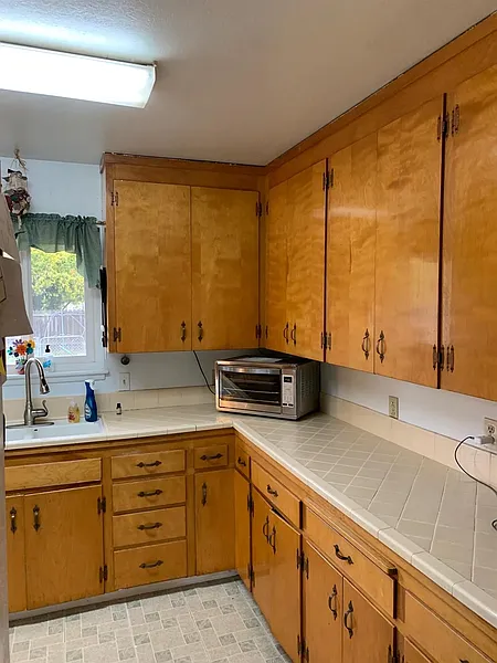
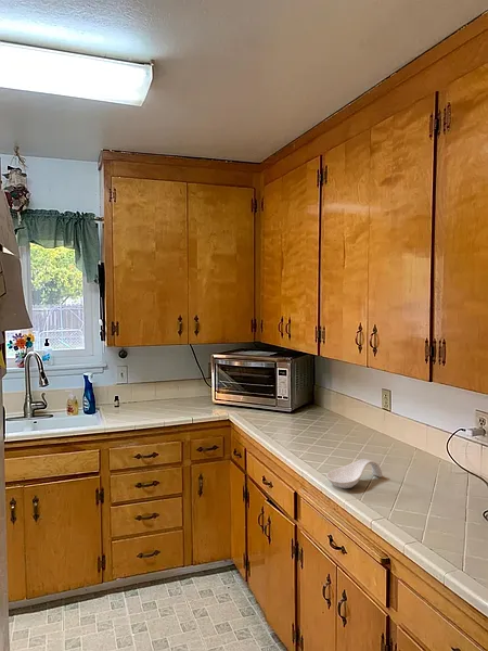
+ spoon rest [325,458,383,489]
